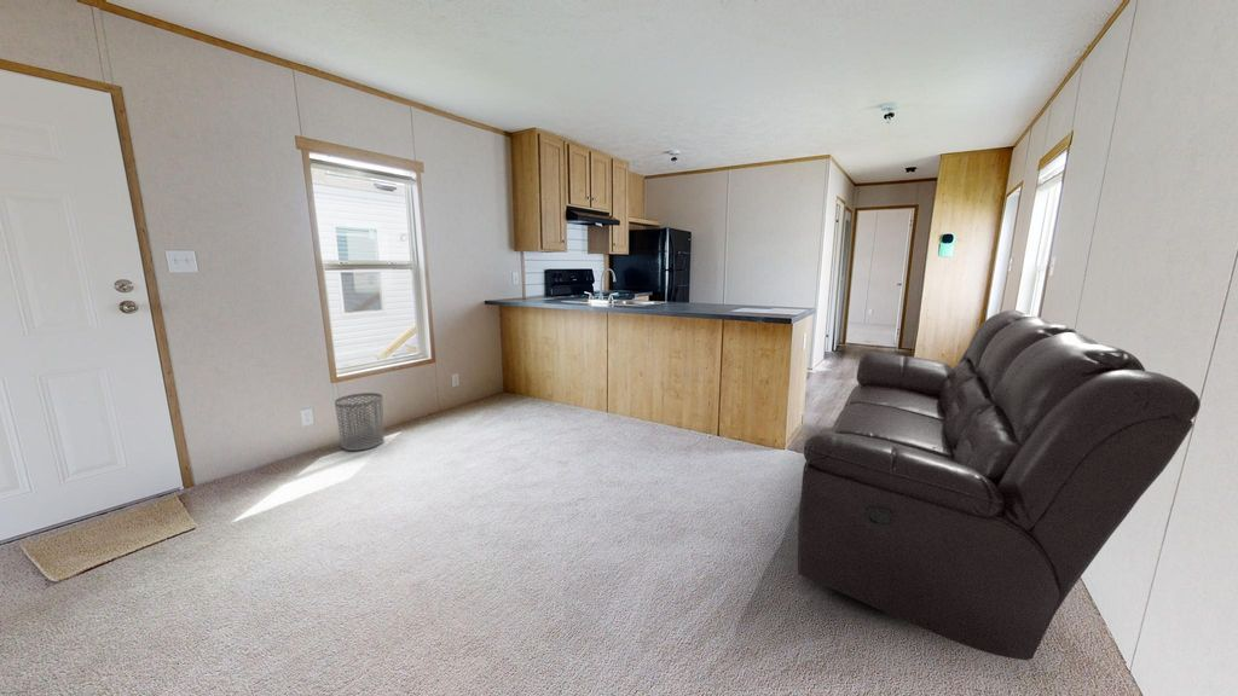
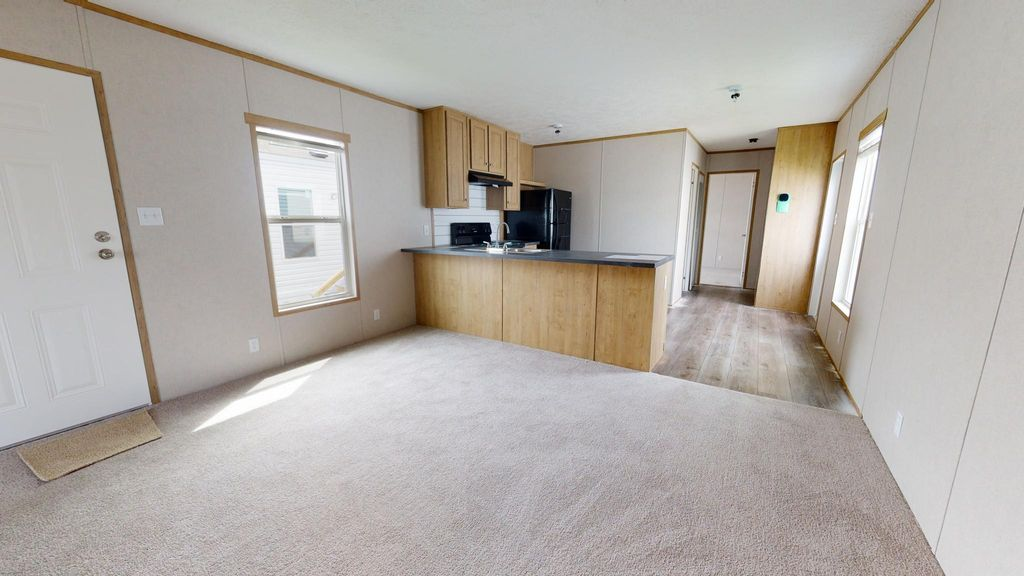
- waste bin [334,392,384,452]
- sofa [797,309,1202,662]
